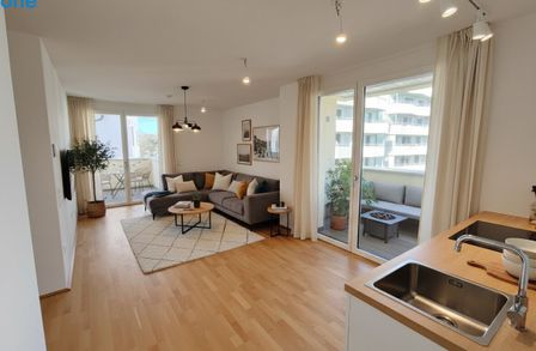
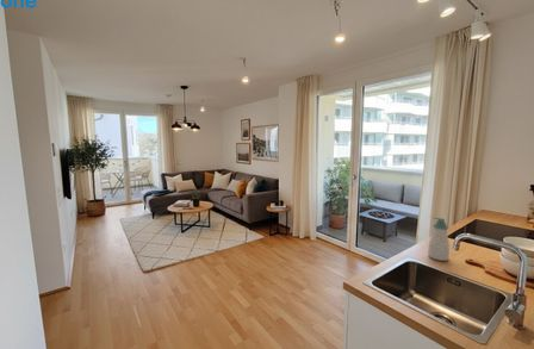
+ soap bottle [427,216,451,262]
